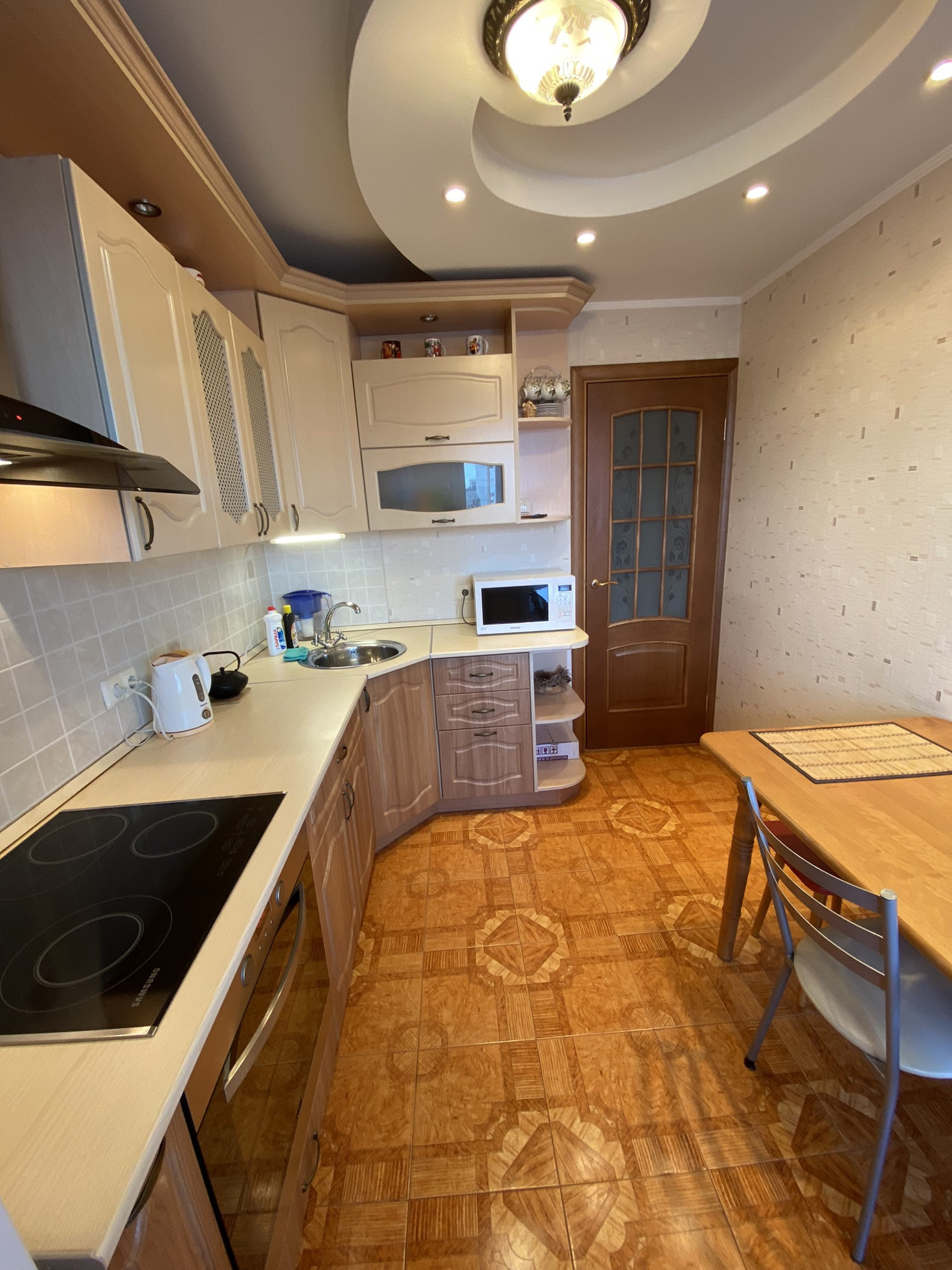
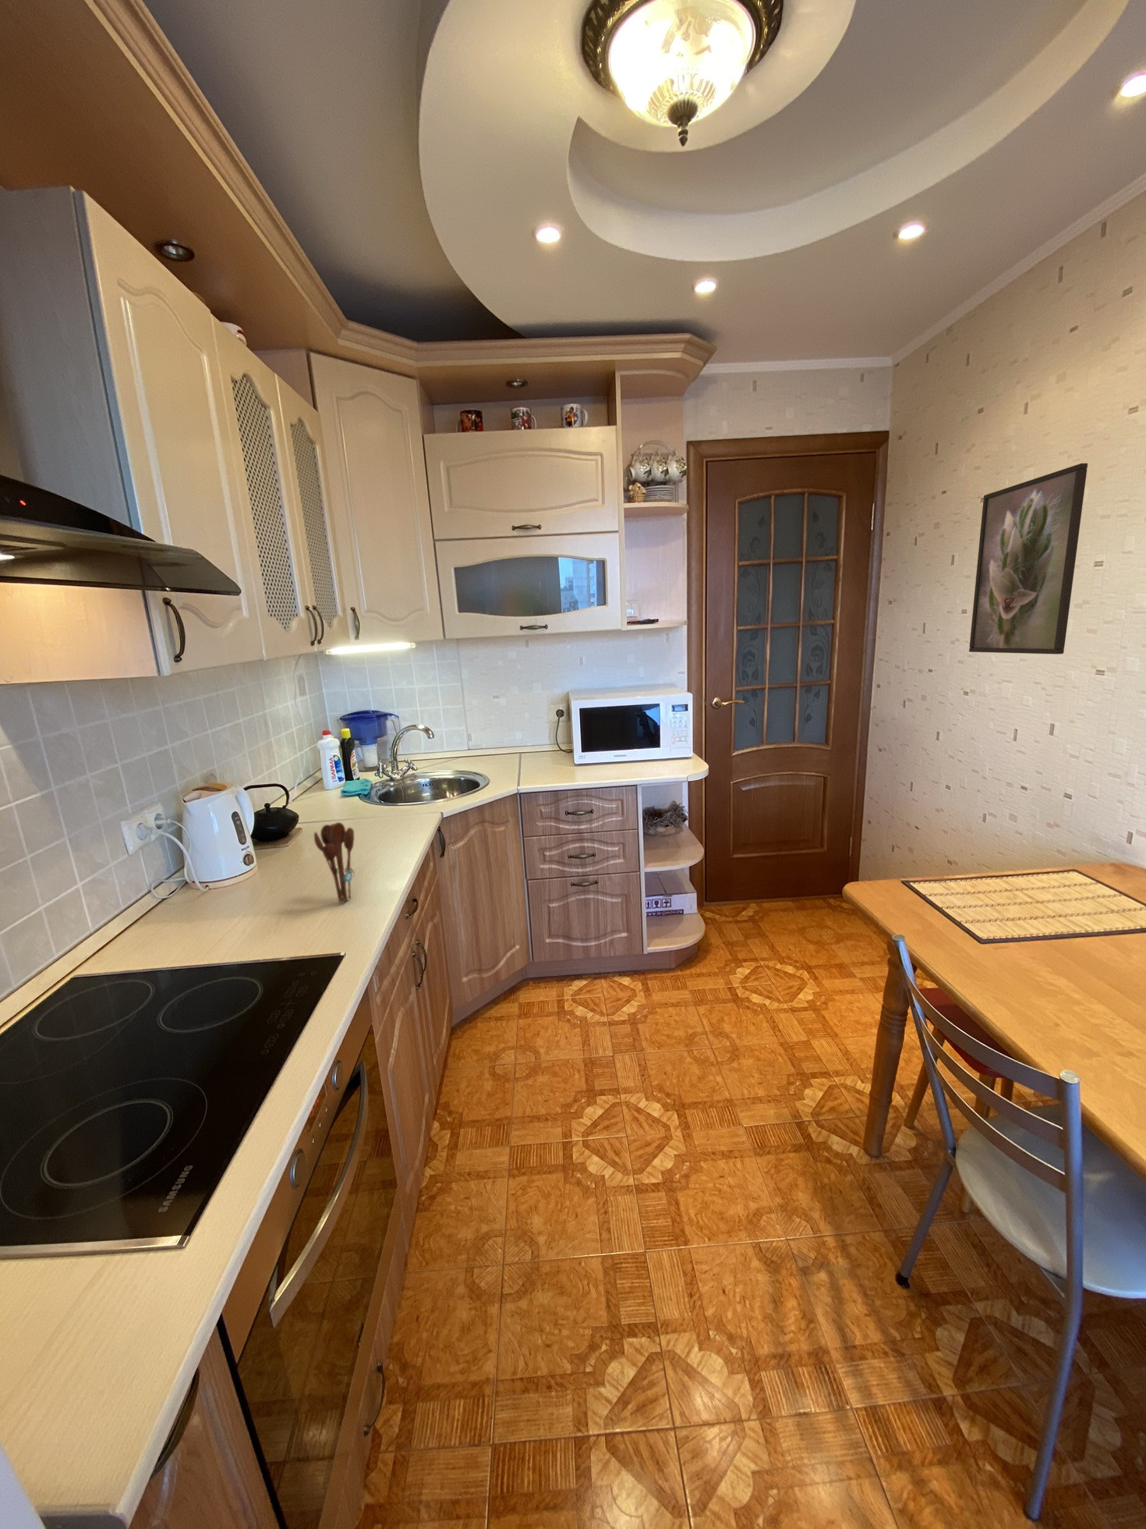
+ utensil holder [313,821,355,904]
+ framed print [968,462,1088,655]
